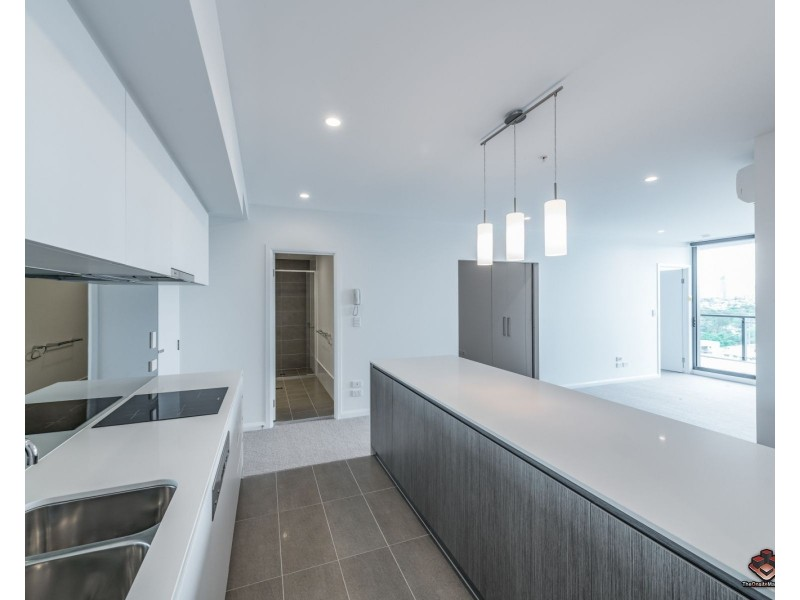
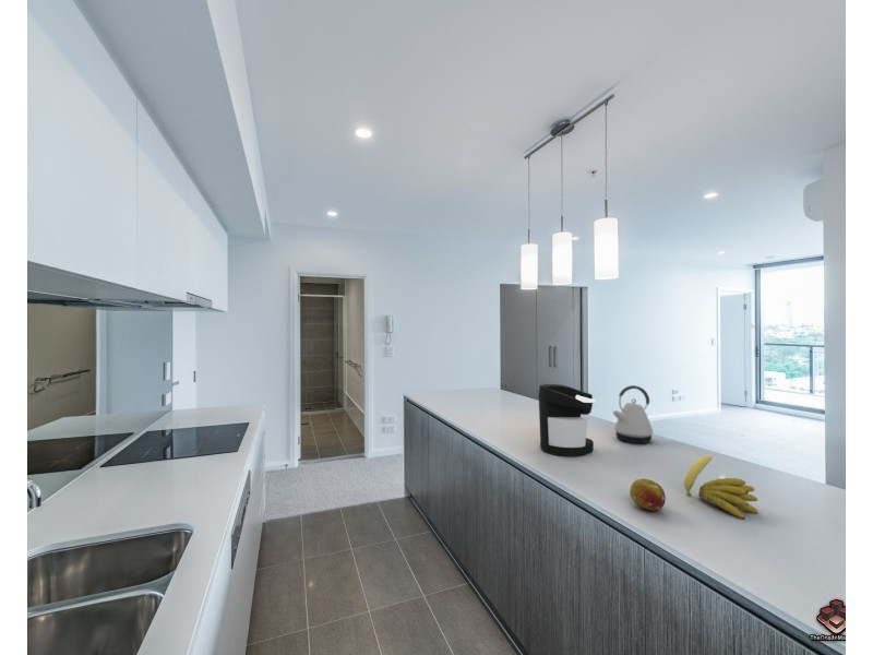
+ kettle [611,384,654,444]
+ fruit [629,478,667,512]
+ banana [683,454,758,520]
+ coffee maker [538,383,597,457]
